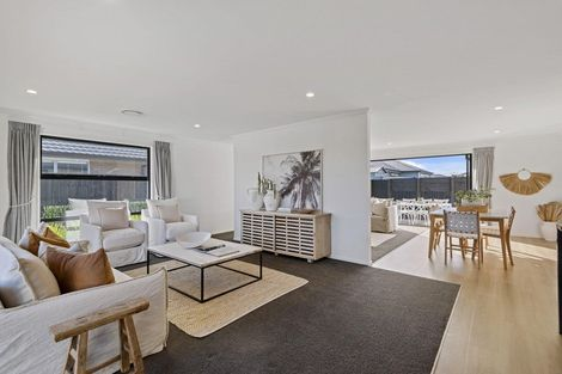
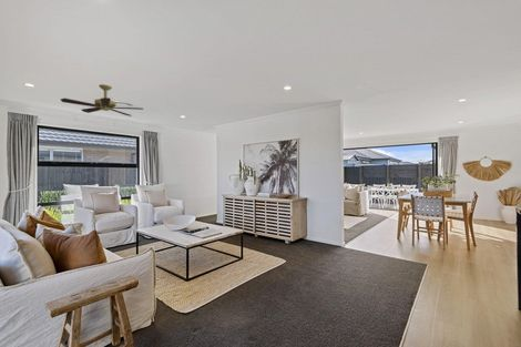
+ ceiling fan [60,83,144,118]
